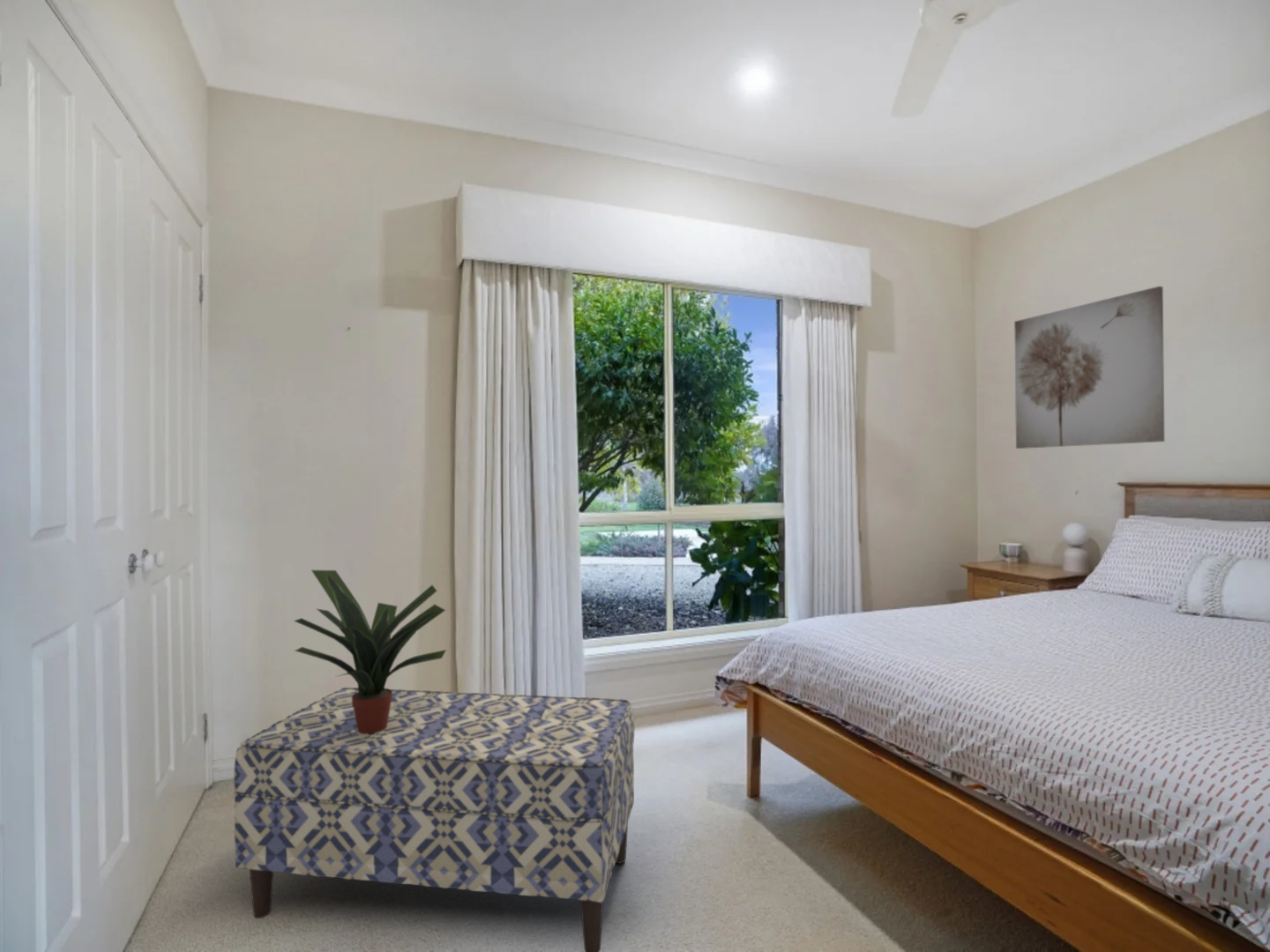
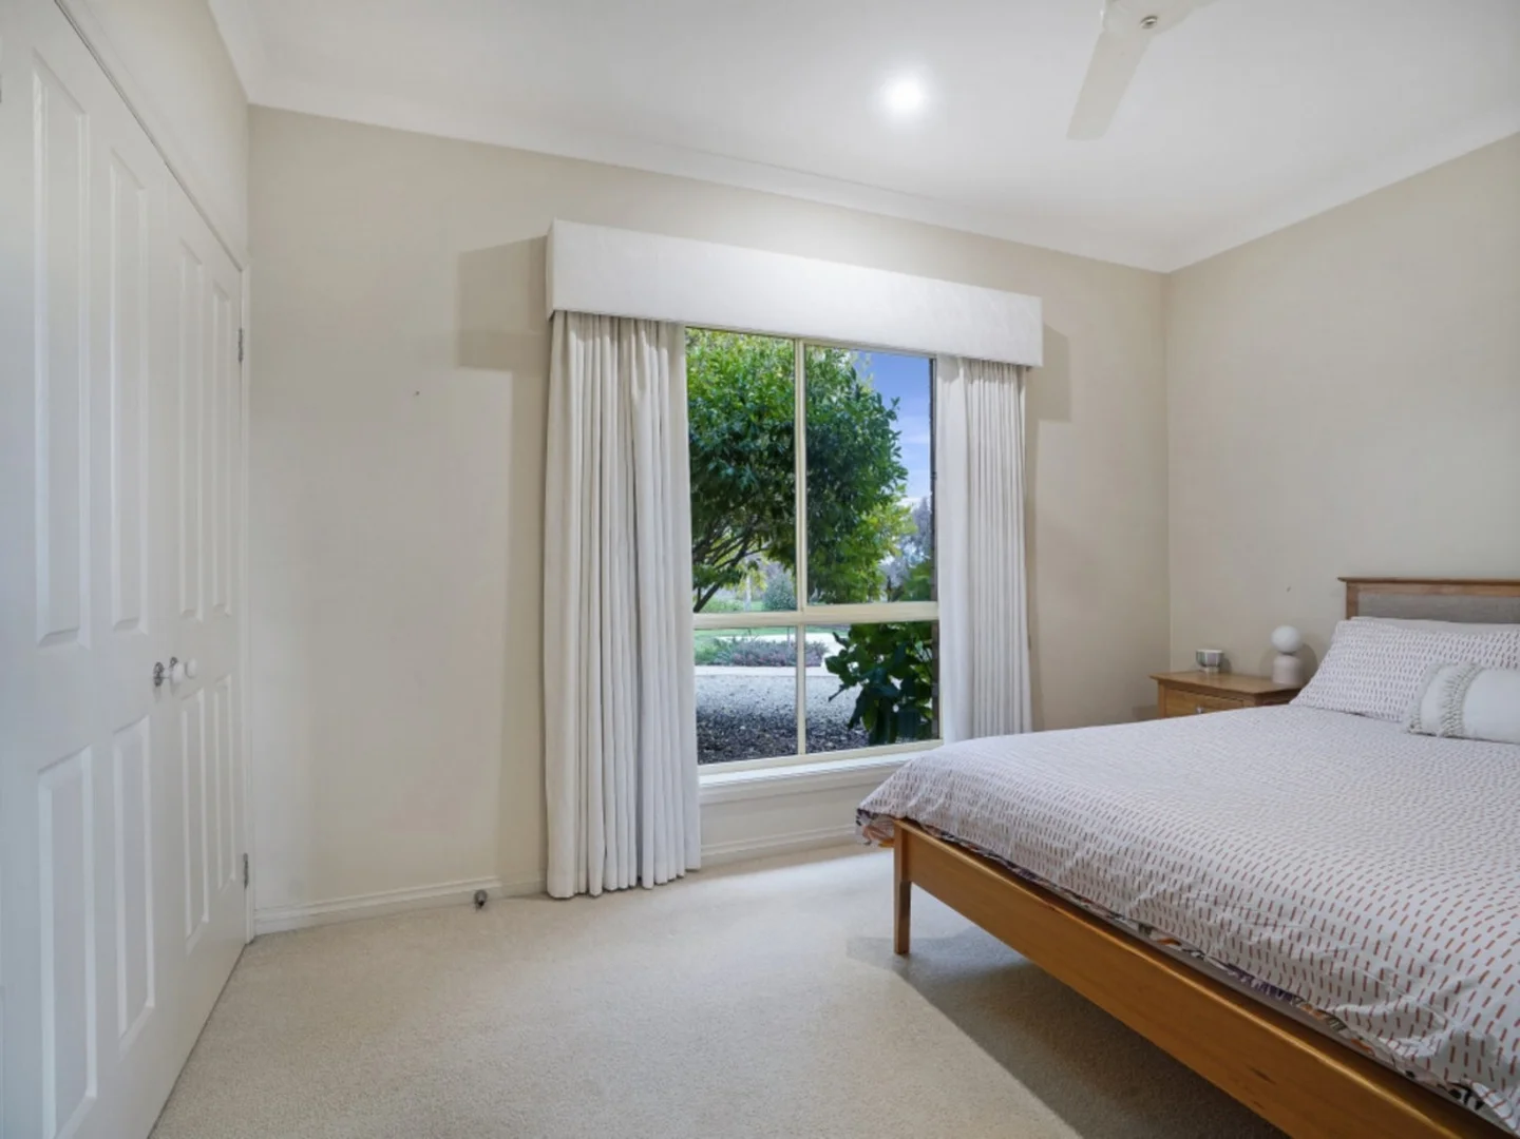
- bench [233,687,635,952]
- potted plant [293,569,447,733]
- wall art [1013,286,1165,450]
